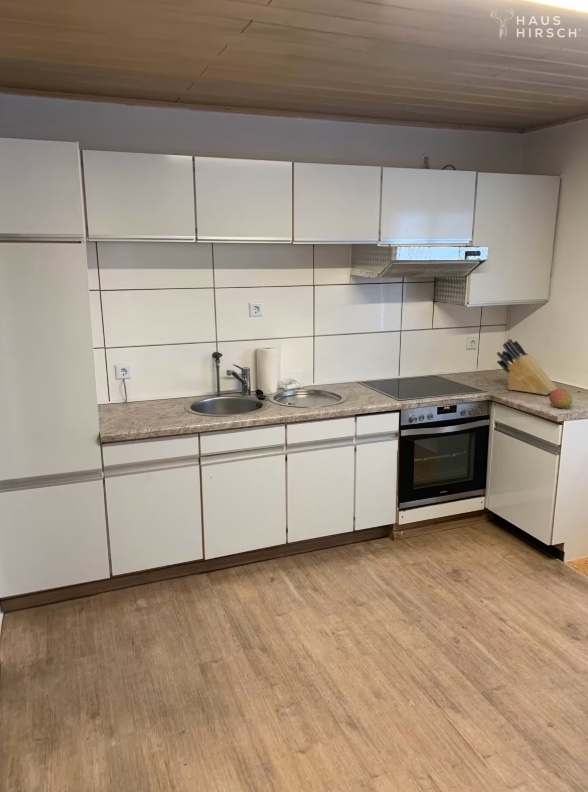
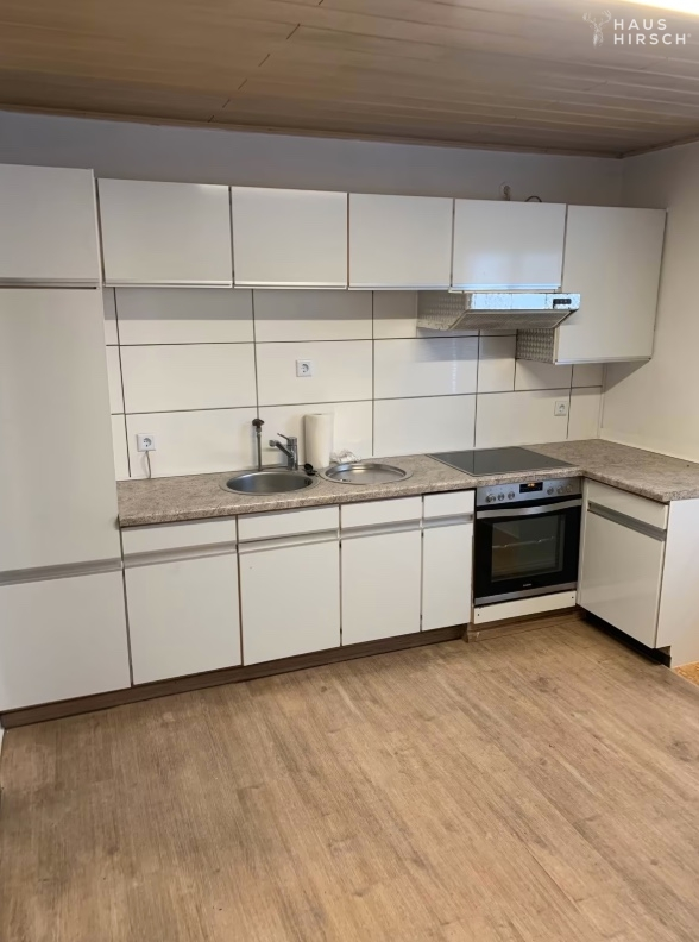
- fruit [548,388,573,409]
- knife block [496,338,559,396]
